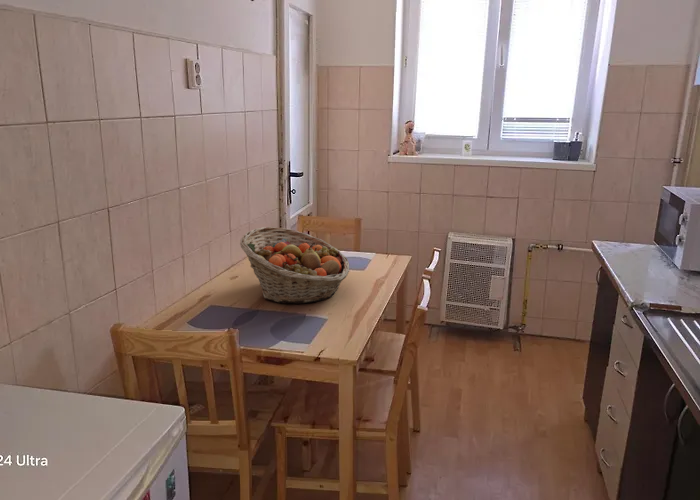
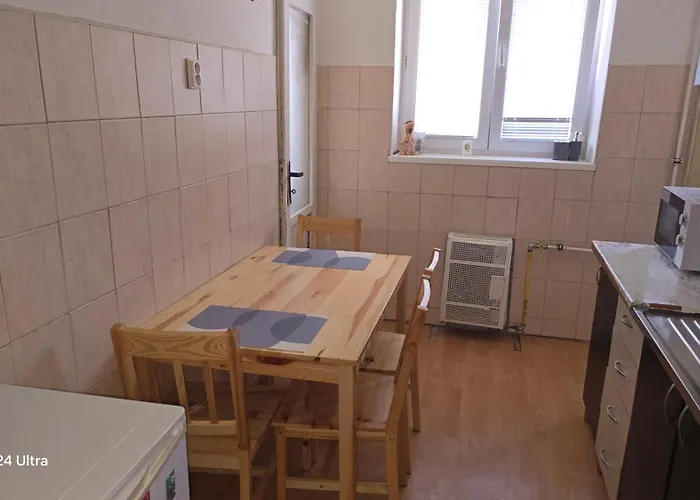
- fruit basket [239,226,350,305]
